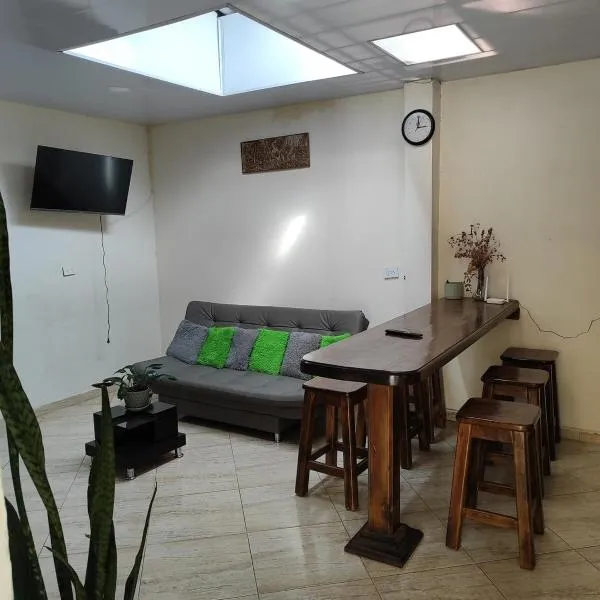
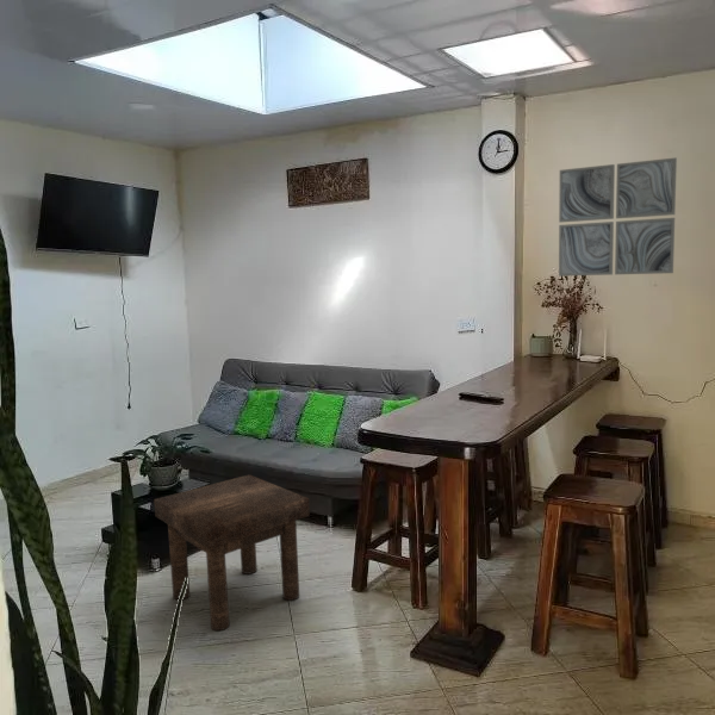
+ wall art [558,156,678,278]
+ stool [153,473,311,632]
